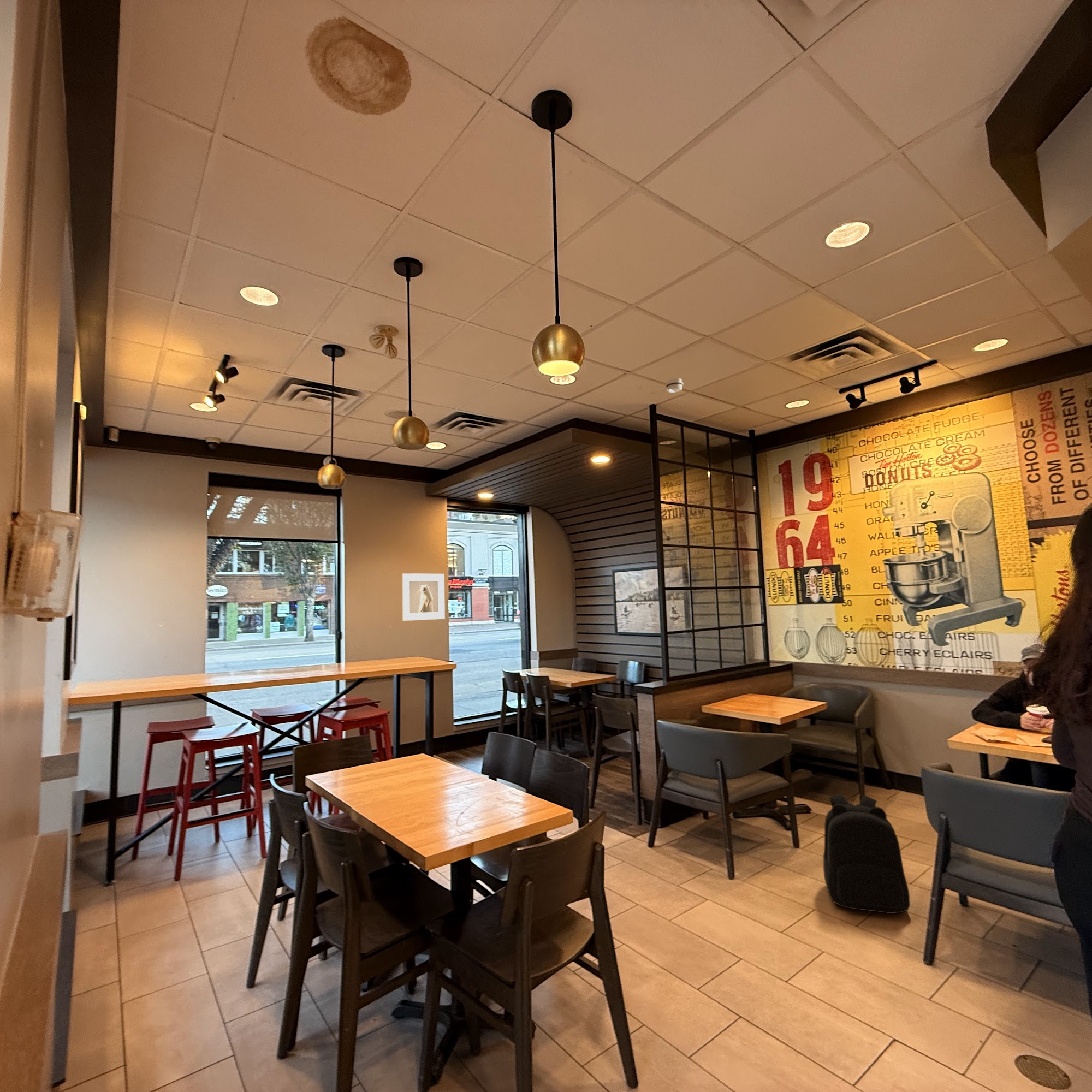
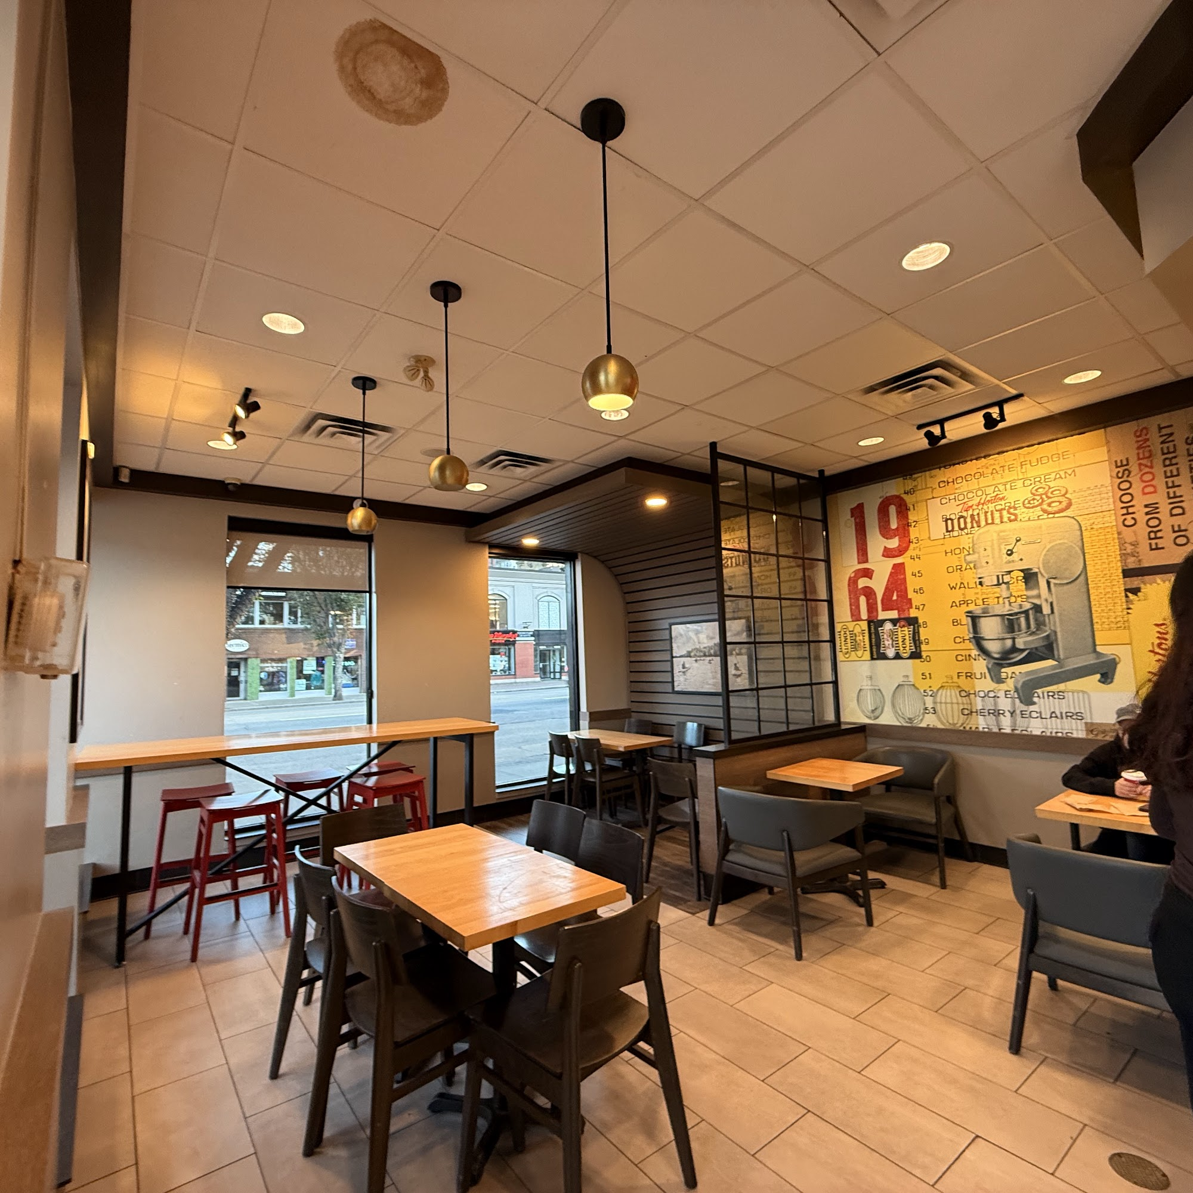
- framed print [401,573,446,621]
- smoke detector [665,378,684,393]
- backpack [823,793,911,914]
